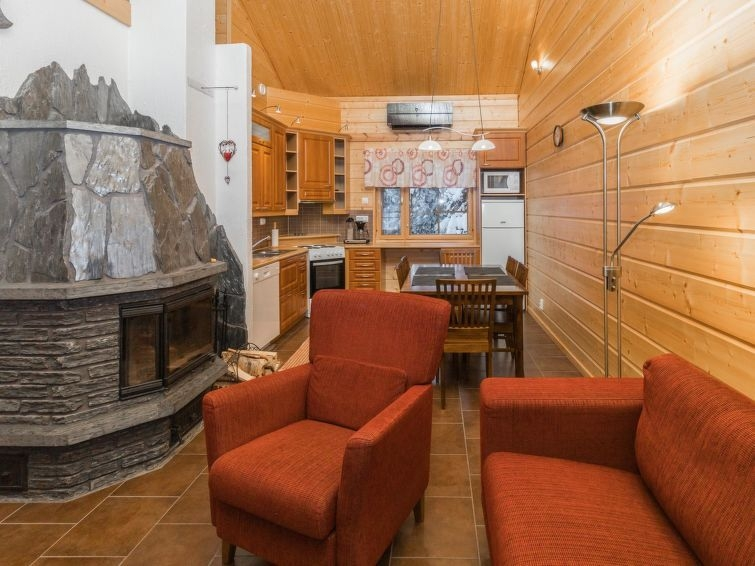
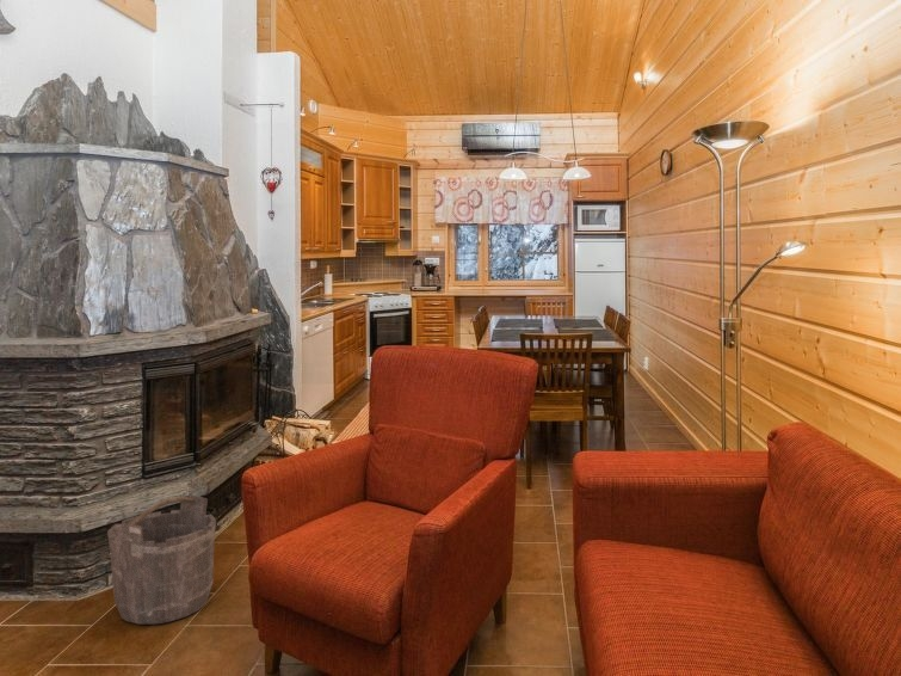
+ bucket [106,493,217,626]
